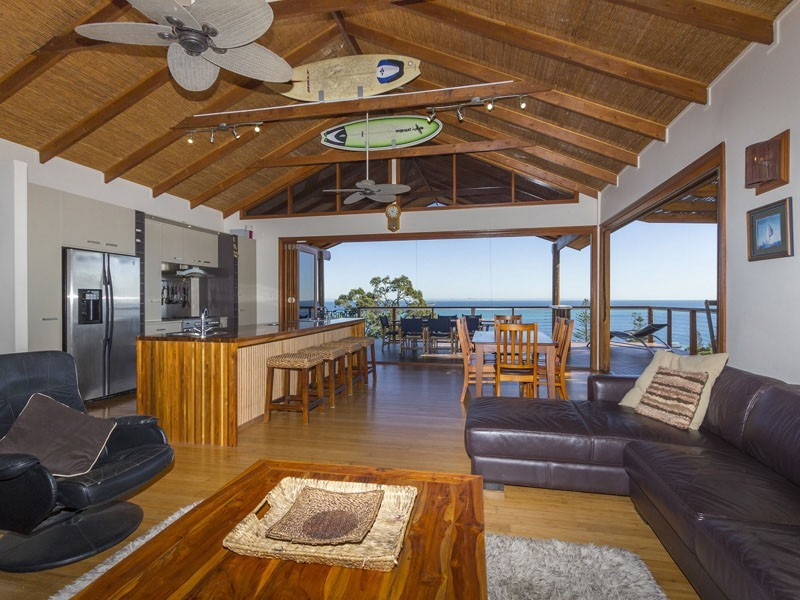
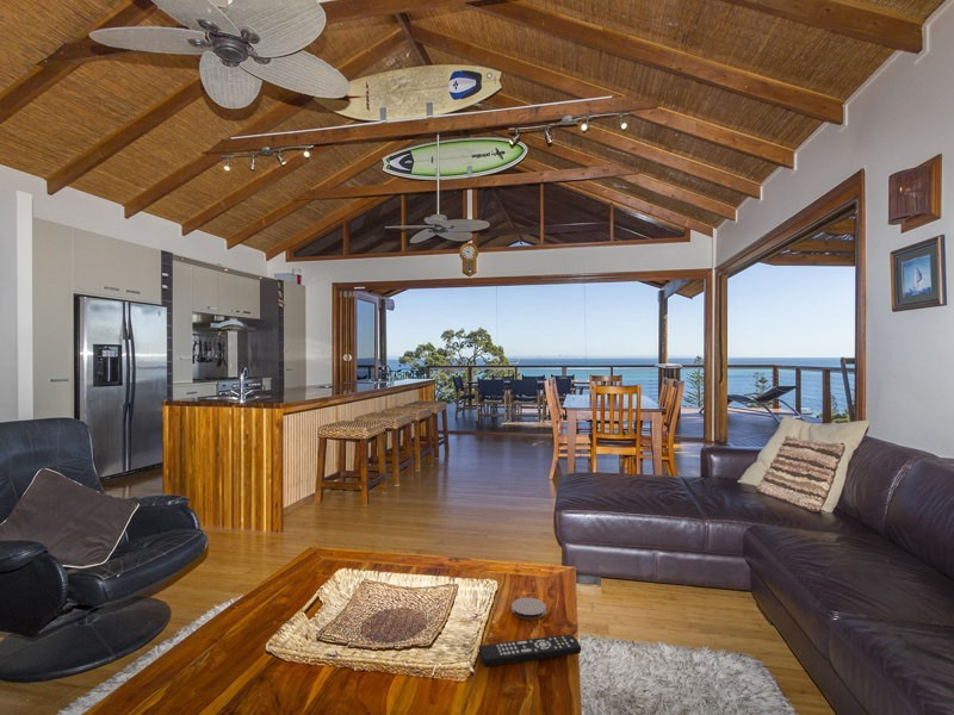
+ coaster [510,597,547,621]
+ remote control [478,633,582,667]
